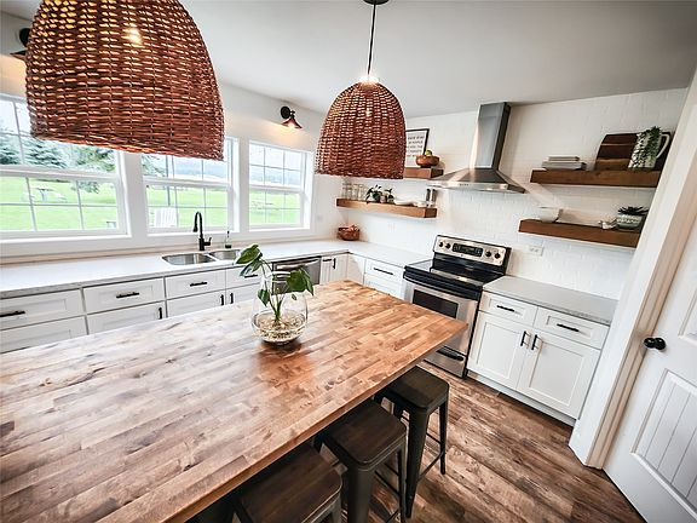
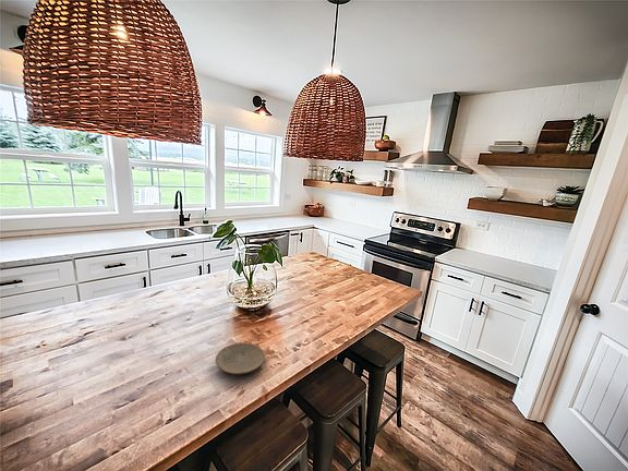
+ plate [215,342,266,375]
